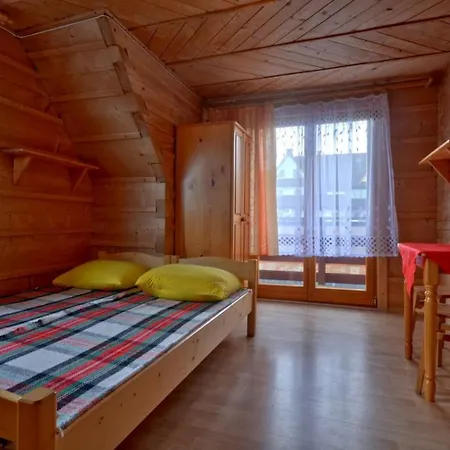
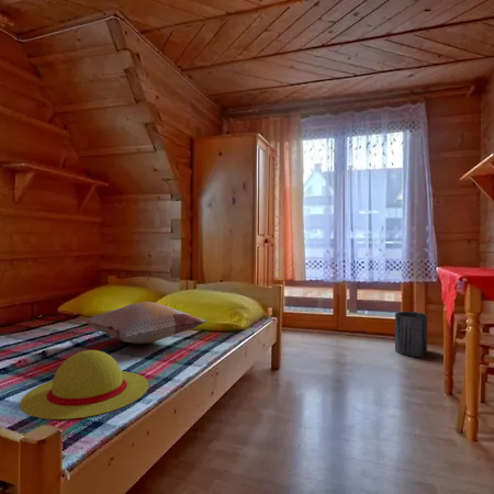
+ decorative pillow [86,301,206,345]
+ trash can [394,311,428,358]
+ straw hat [19,349,150,420]
